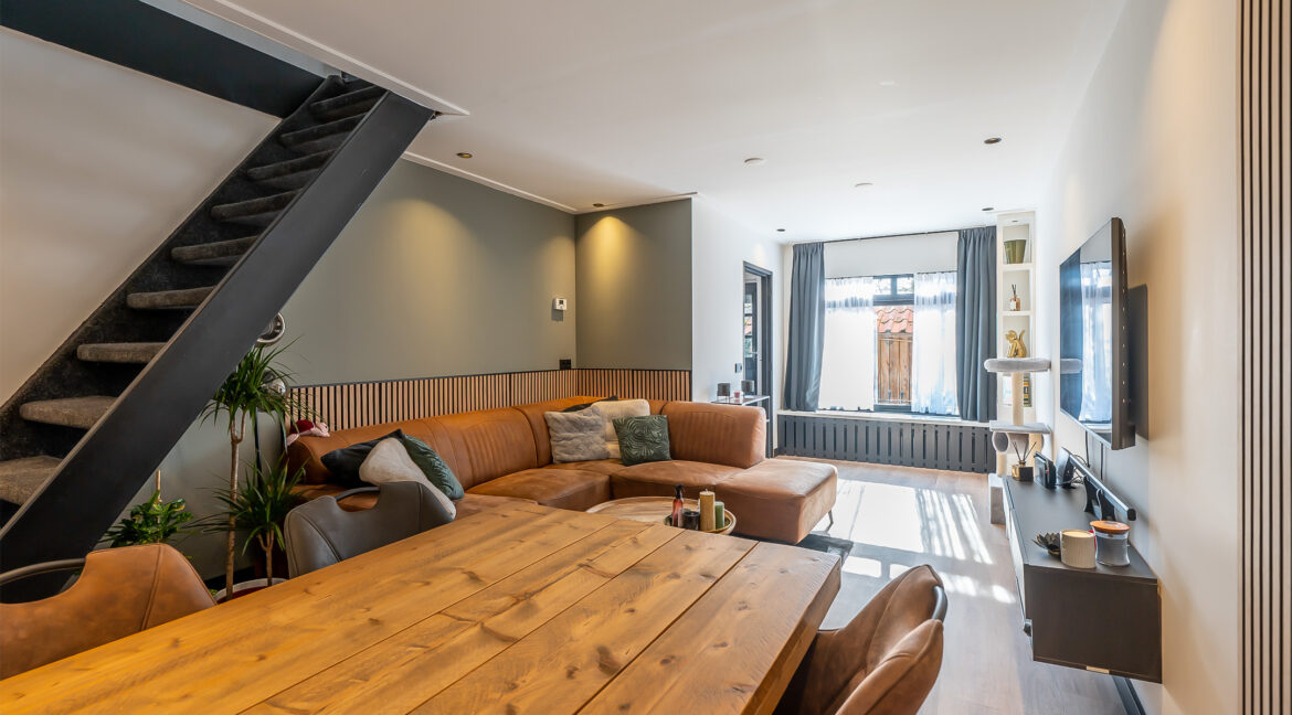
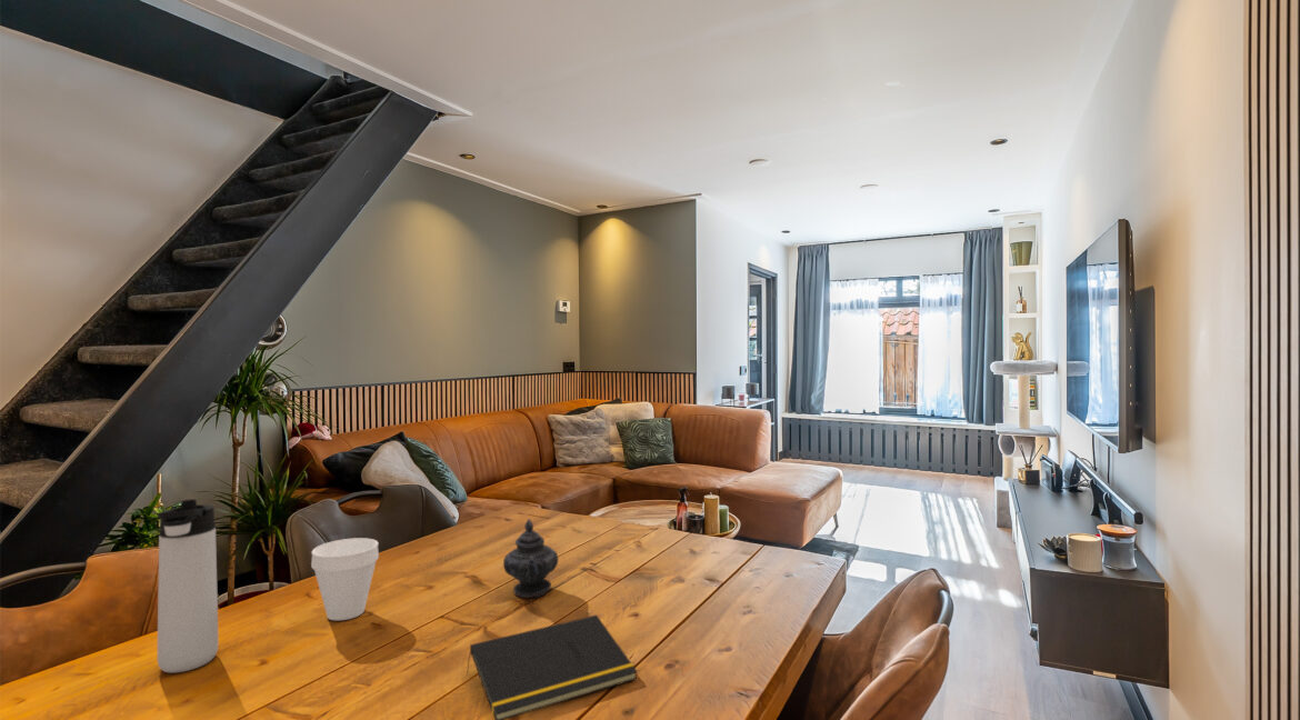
+ teapot [502,518,559,599]
+ thermos bottle [157,498,220,674]
+ notepad [466,614,639,720]
+ cup [310,537,380,621]
